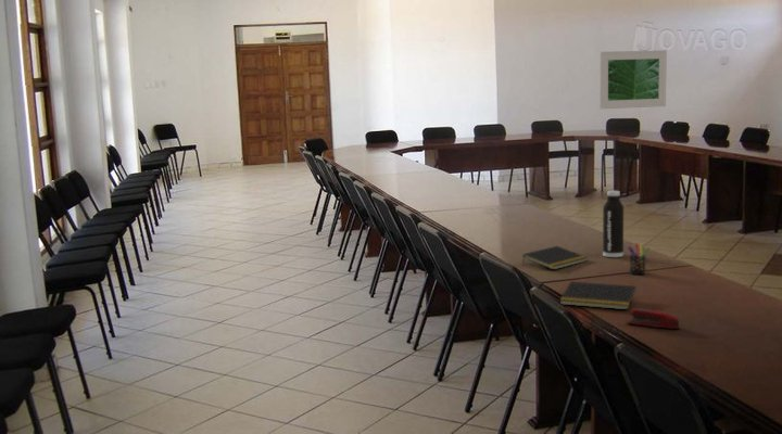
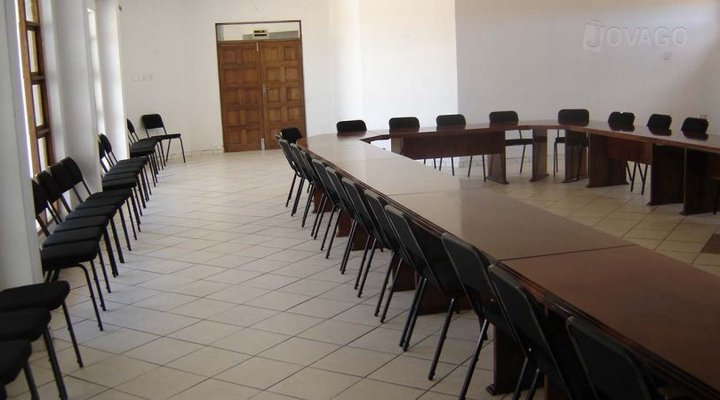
- water bottle [602,190,625,258]
- notepad [521,245,589,270]
- pen holder [627,242,651,276]
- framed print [600,50,668,110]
- notepad [559,280,636,310]
- stapler [626,307,681,330]
